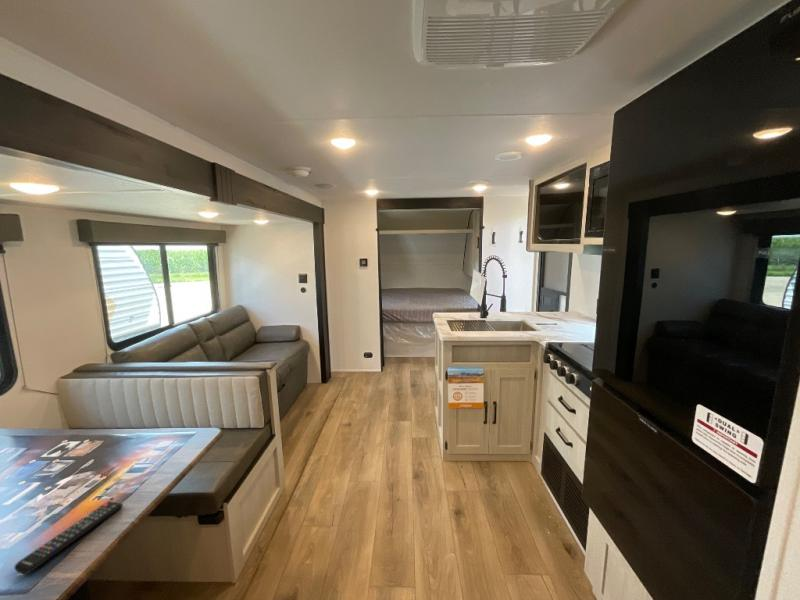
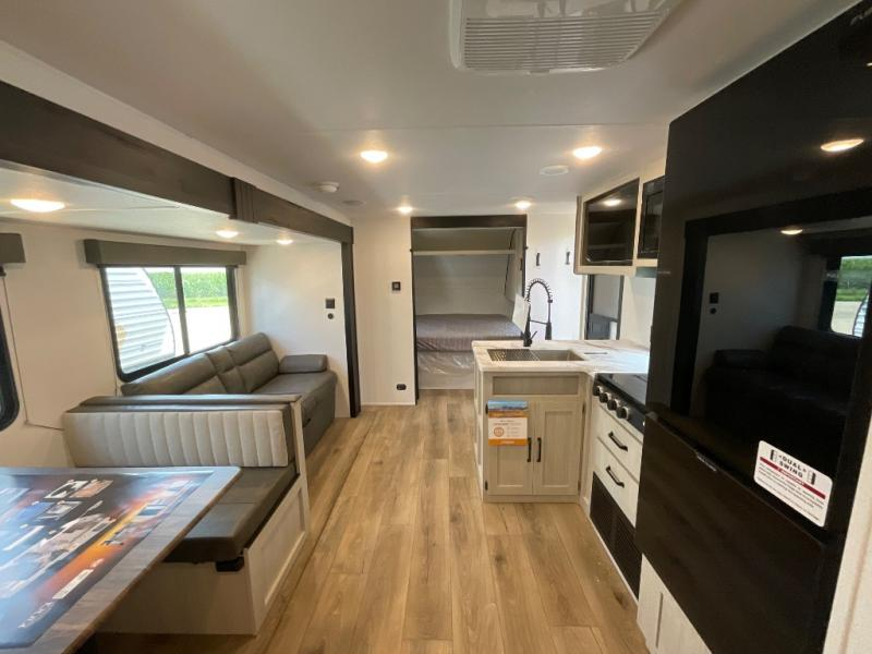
- remote control [13,500,124,575]
